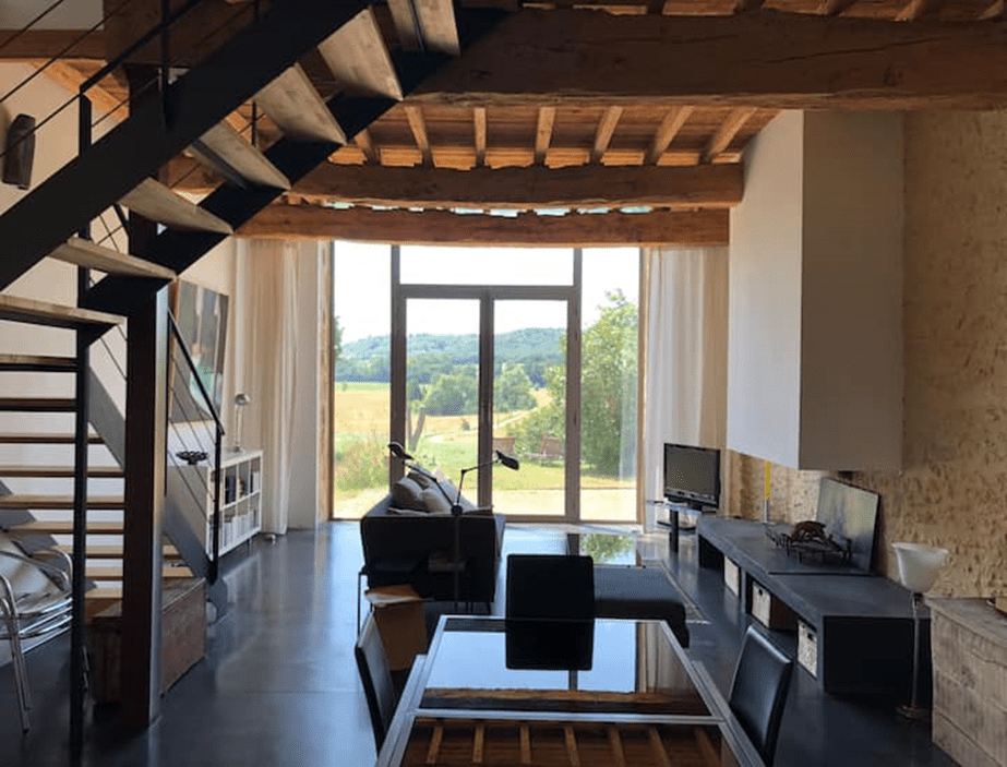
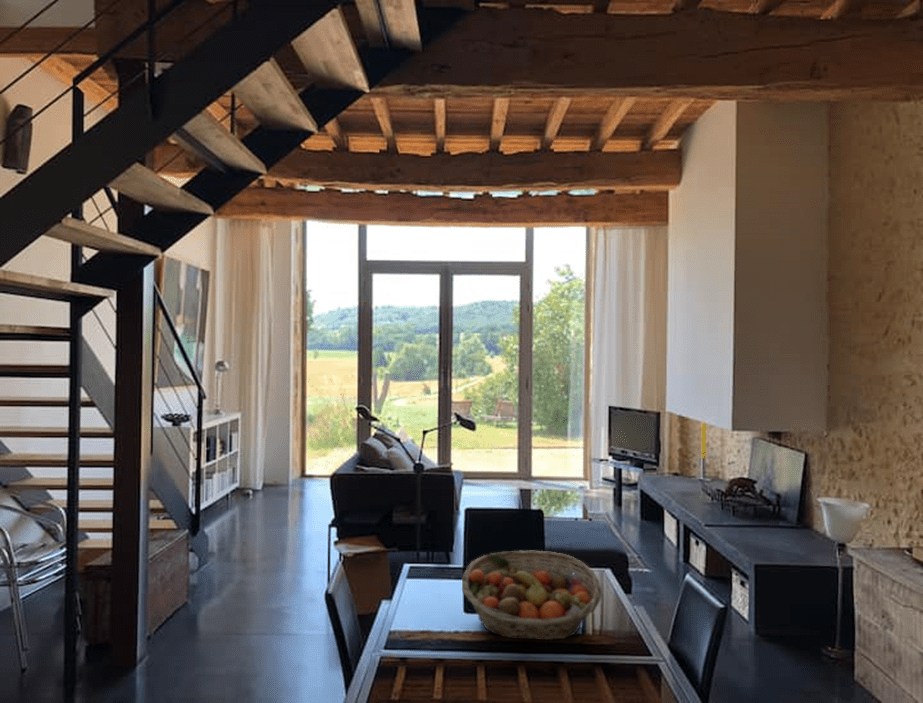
+ fruit basket [461,550,603,641]
